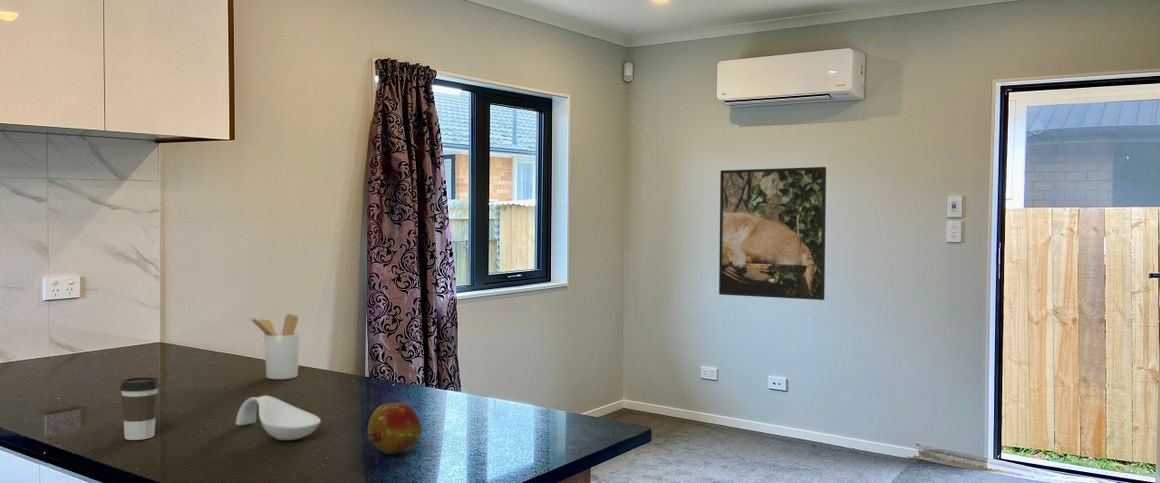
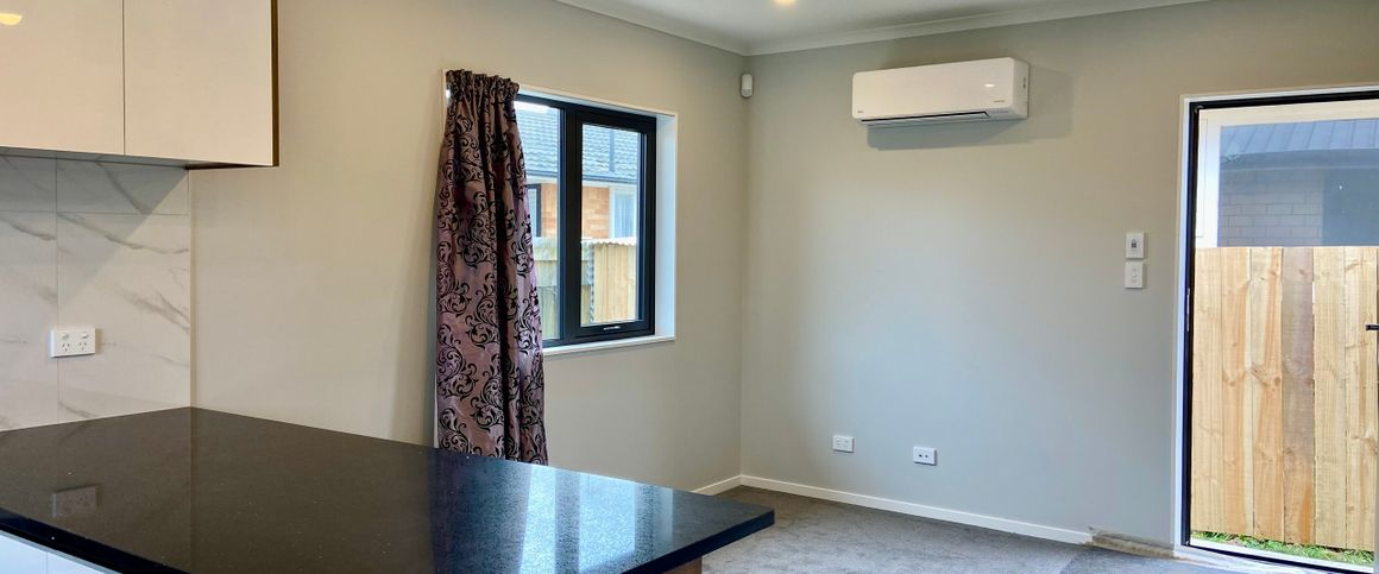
- fruit [367,402,422,455]
- utensil holder [248,313,301,380]
- coffee cup [119,376,161,441]
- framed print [718,166,827,301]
- spoon rest [235,395,322,441]
